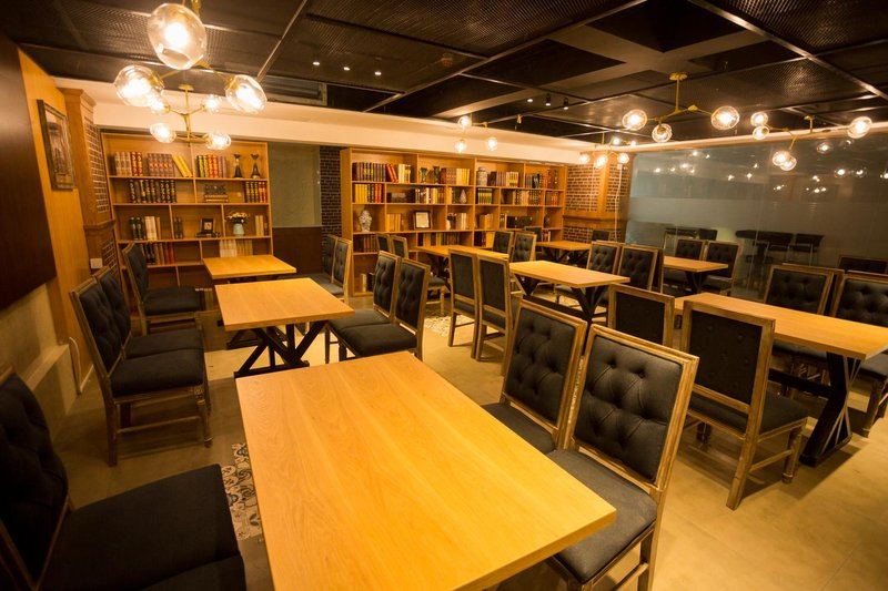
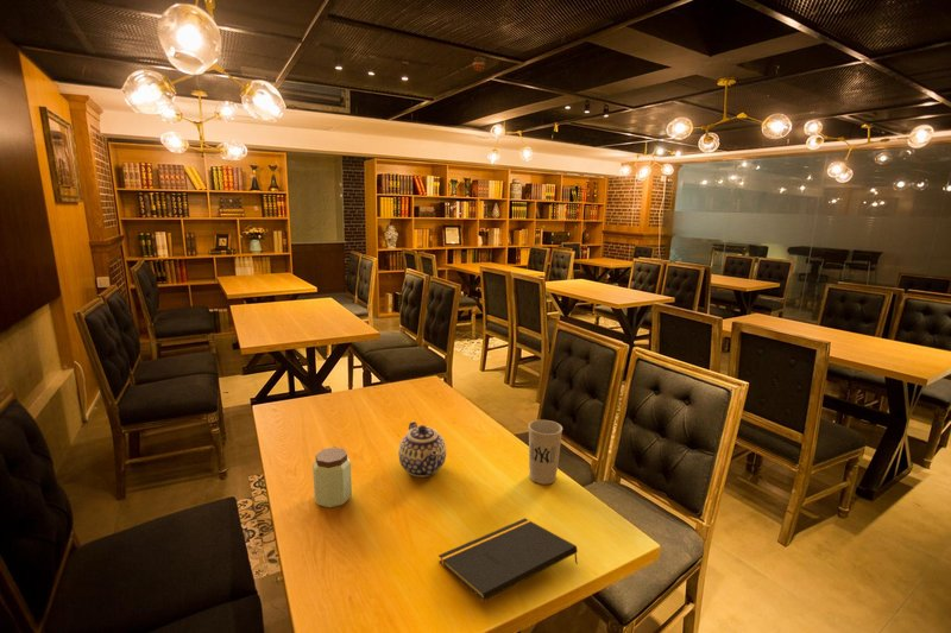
+ cup [528,419,563,486]
+ notepad [437,517,579,602]
+ teapot [397,420,447,477]
+ peanut butter [311,447,353,509]
